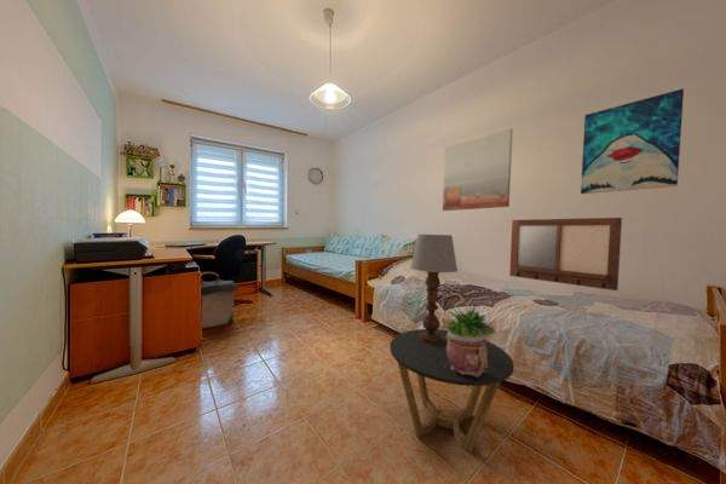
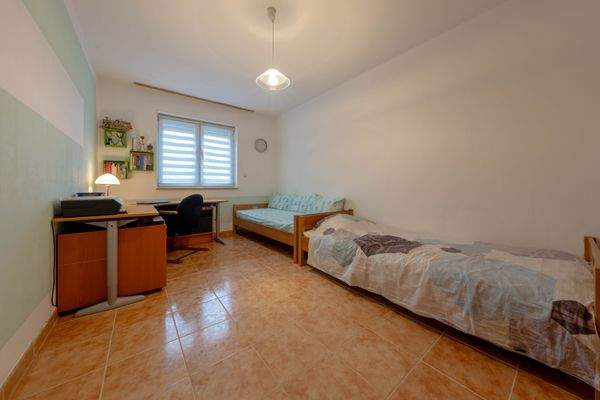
- wall art [580,87,685,195]
- writing board [508,217,623,292]
- laundry hamper [200,271,241,329]
- wall art [442,127,514,212]
- potted plant [442,302,497,376]
- side table [388,328,515,454]
- table lamp [409,234,459,344]
